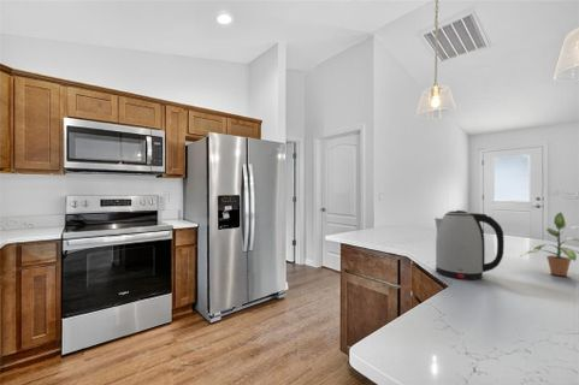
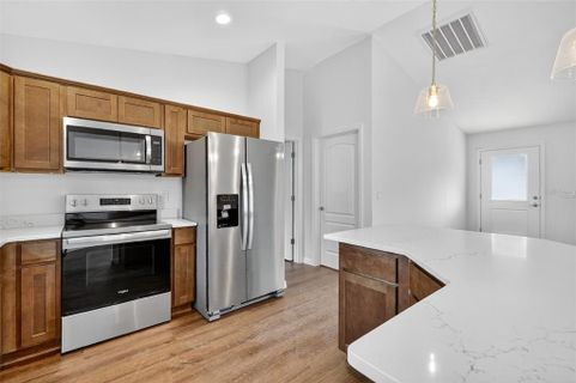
- kettle [433,209,506,280]
- potted plant [519,212,579,277]
